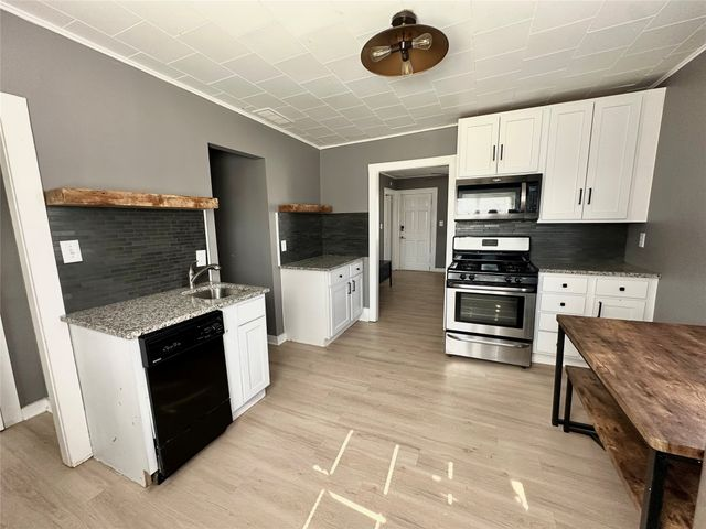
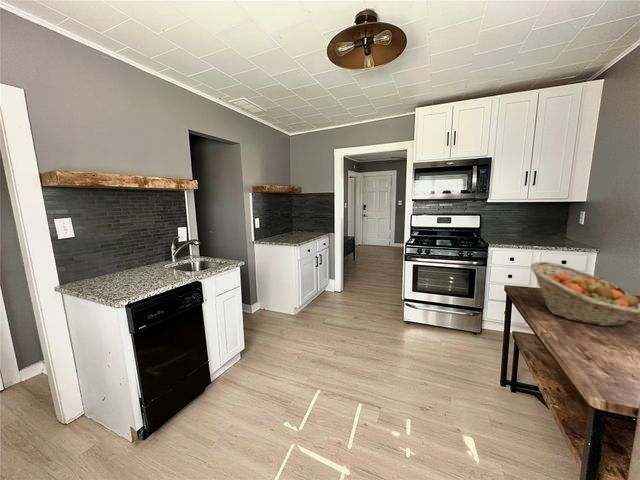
+ fruit basket [530,261,640,327]
